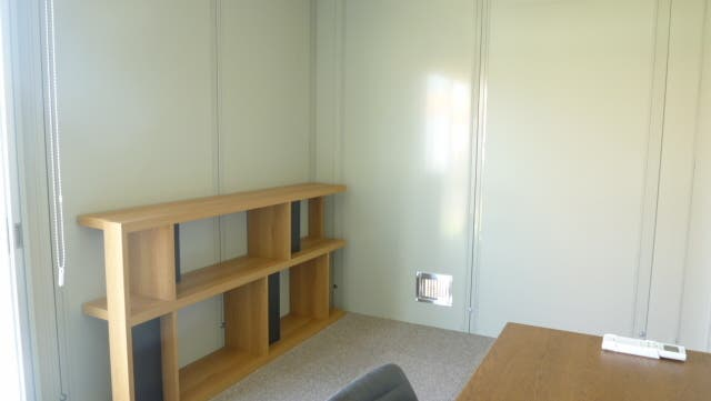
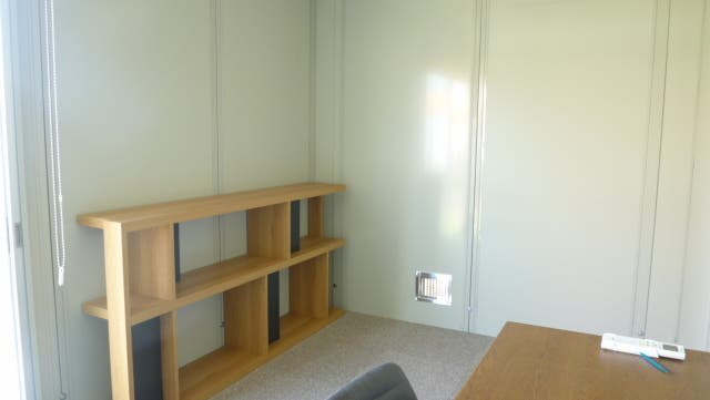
+ pen [638,351,668,373]
